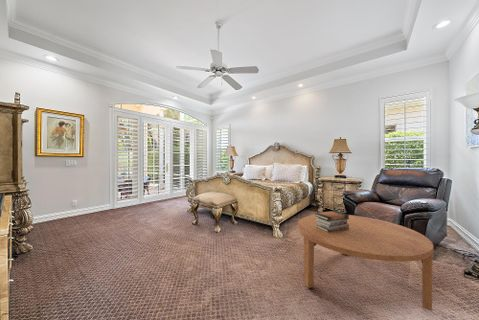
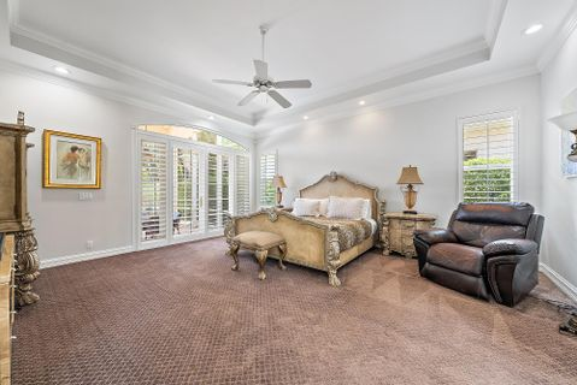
- book stack [314,210,349,232]
- coffee table [297,214,434,311]
